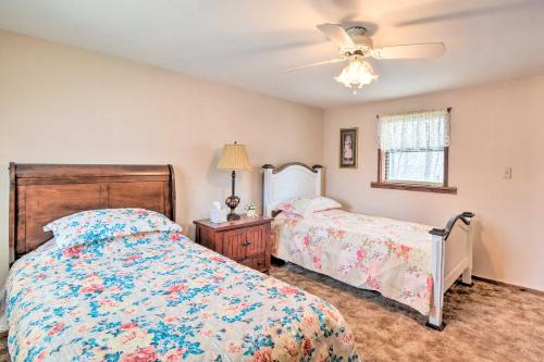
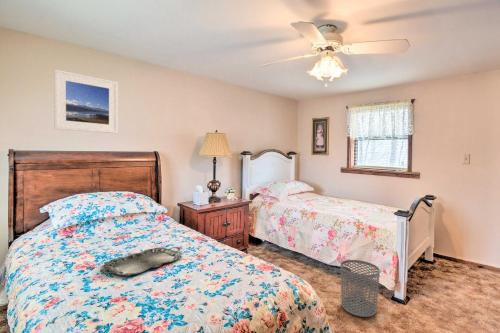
+ waste bin [340,259,381,318]
+ serving tray [99,246,183,277]
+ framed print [53,68,119,134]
